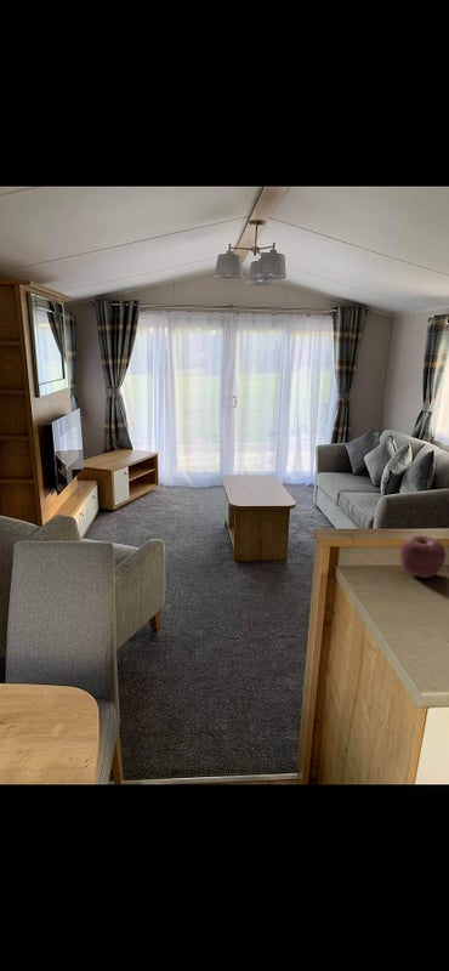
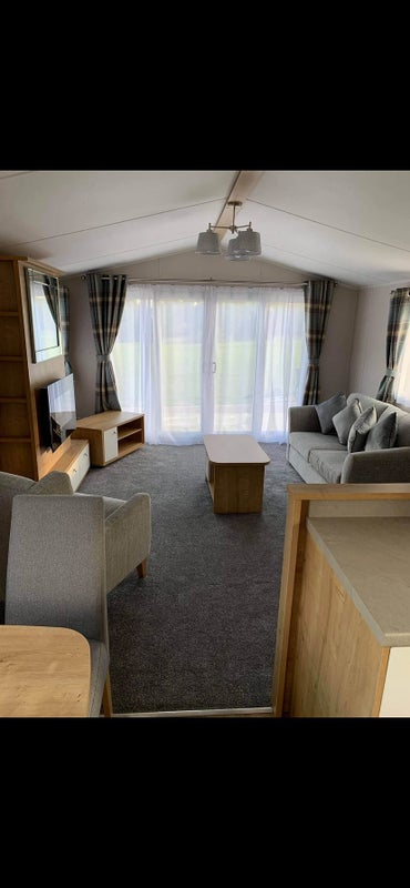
- apple [399,534,447,579]
